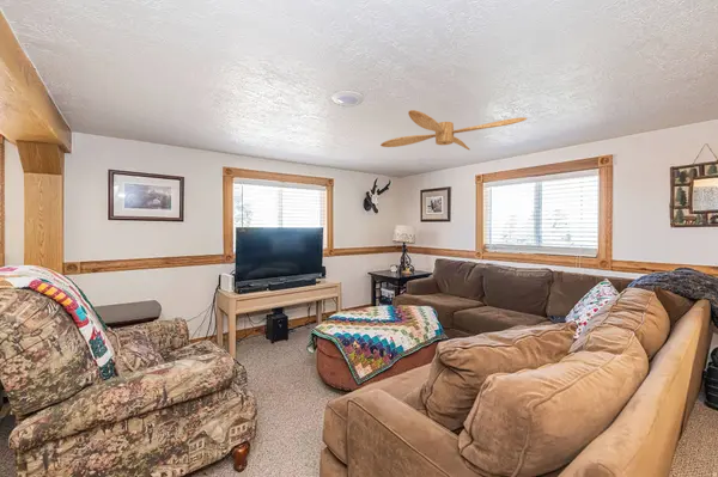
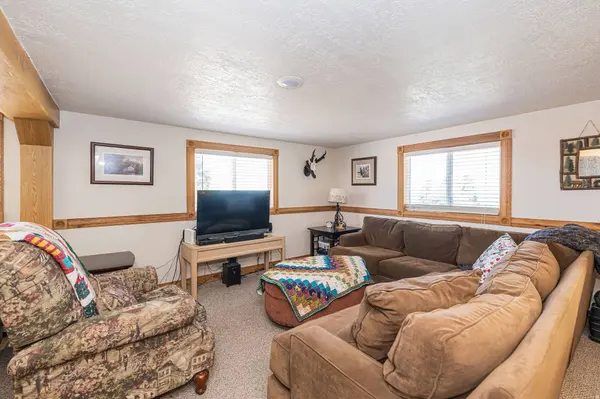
- ceiling fan [379,109,528,151]
